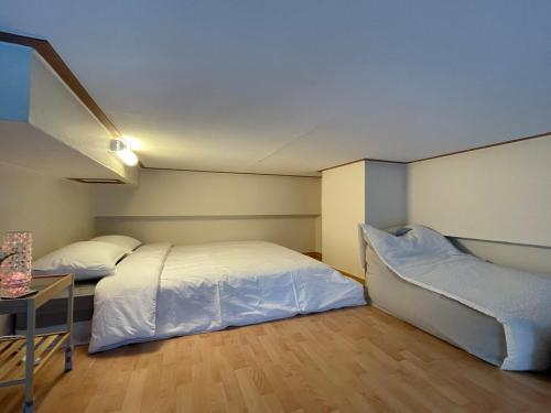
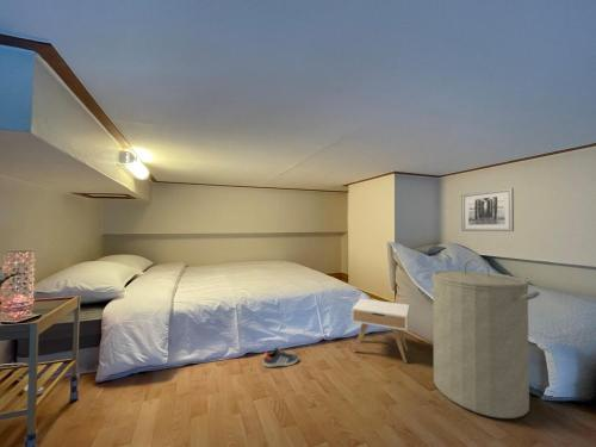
+ nightstand [350,298,410,365]
+ laundry hamper [430,257,541,420]
+ sneaker [262,347,300,368]
+ wall art [460,187,515,232]
